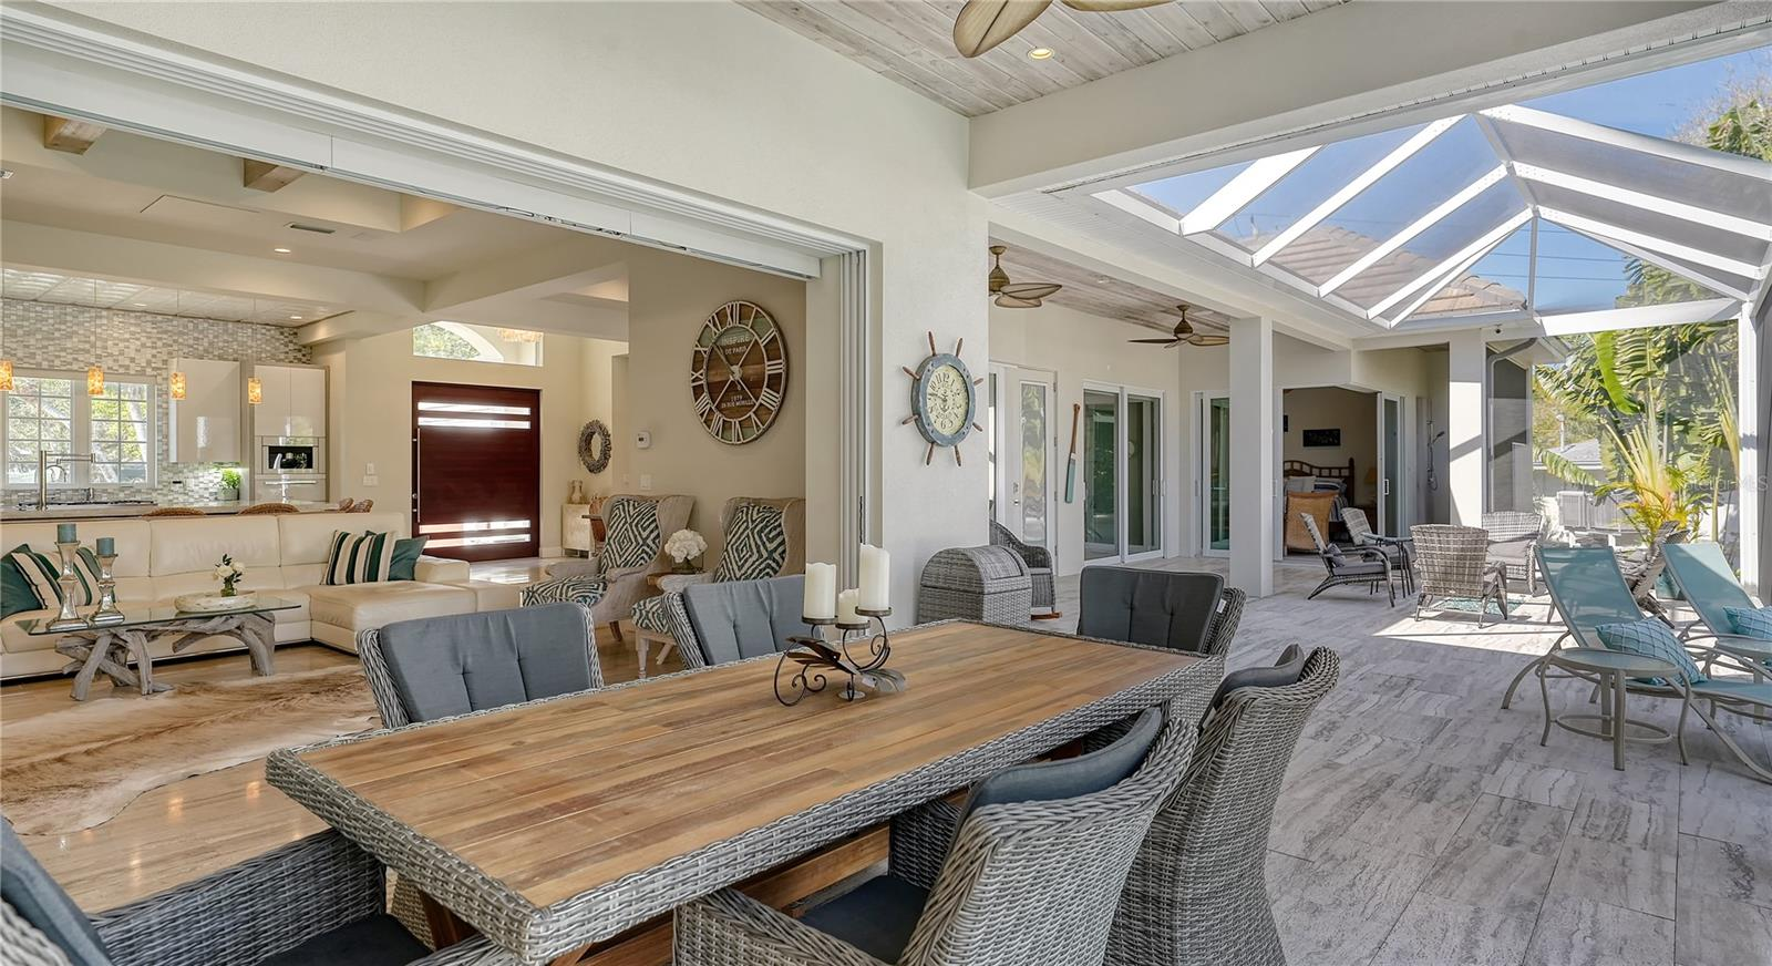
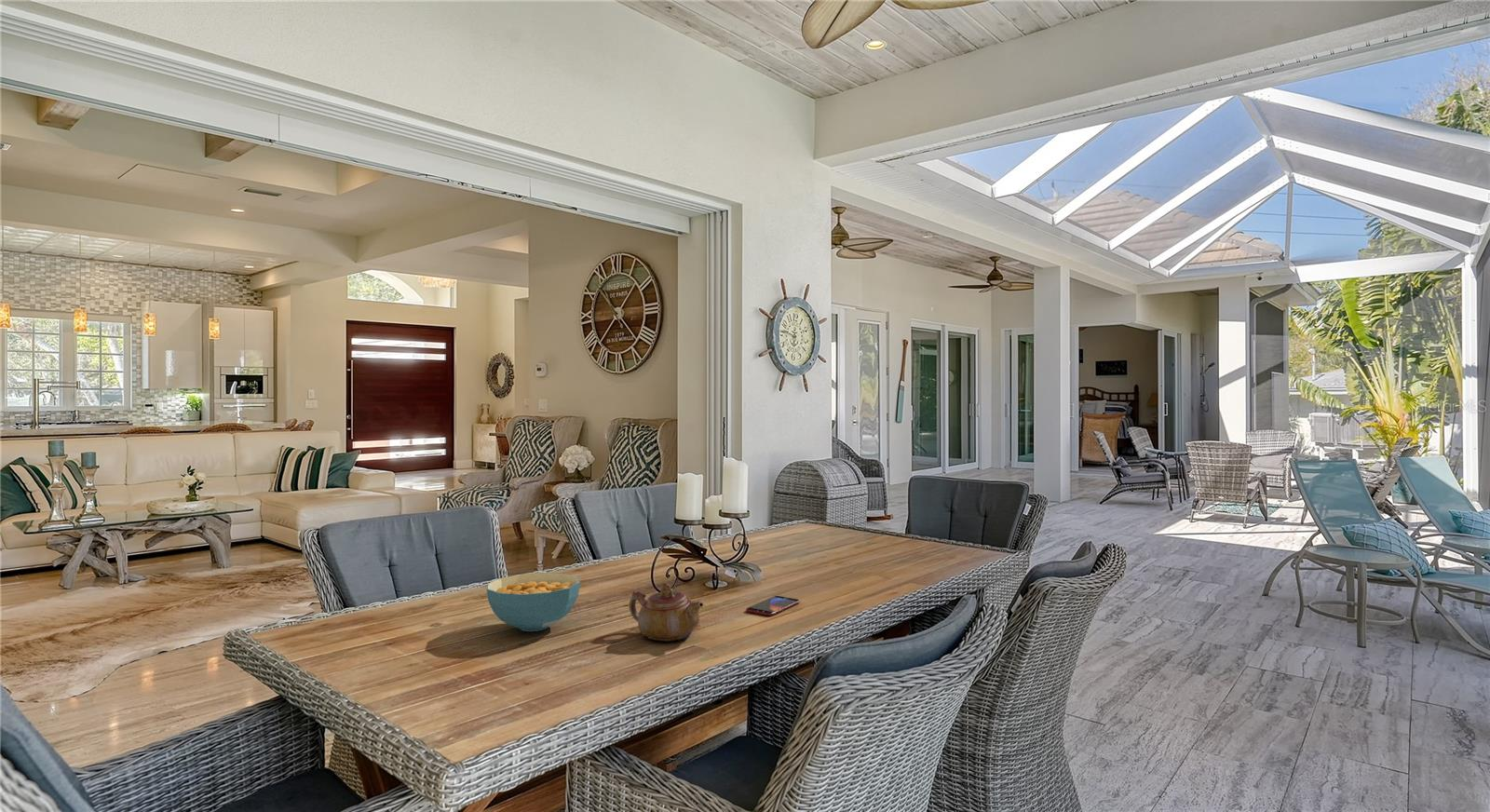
+ smartphone [745,595,801,616]
+ cereal bowl [486,572,581,632]
+ teapot [629,582,705,643]
